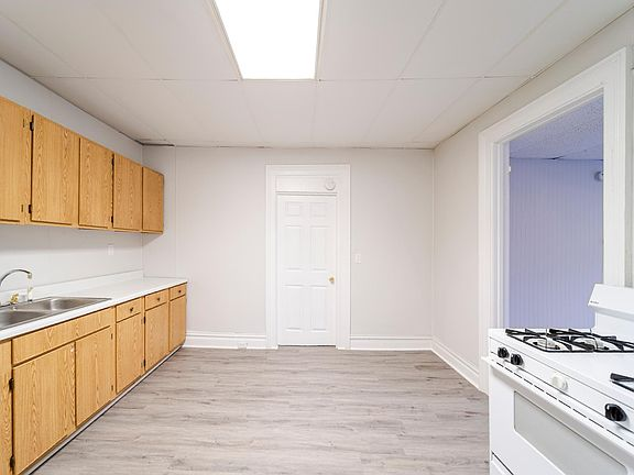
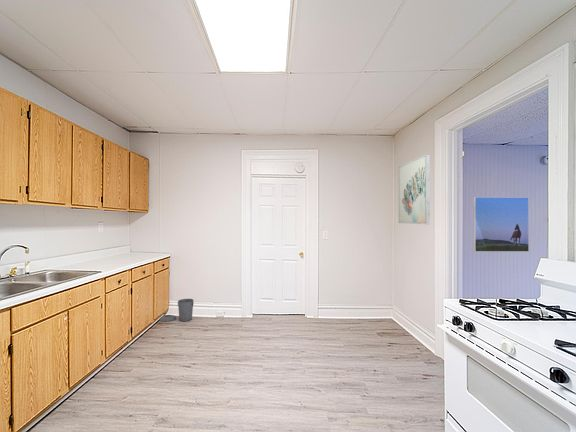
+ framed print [473,196,530,253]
+ wall art [397,153,431,225]
+ trash can [159,298,195,323]
